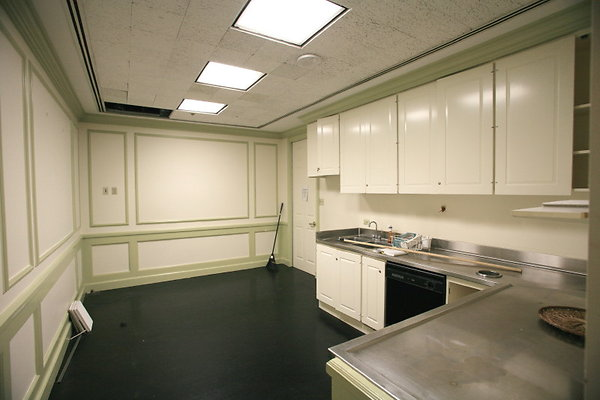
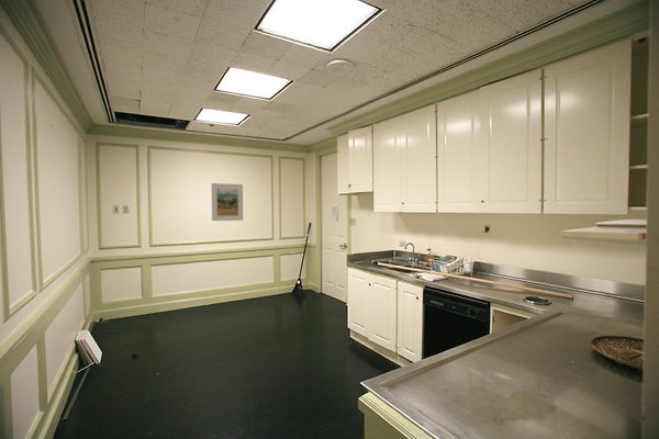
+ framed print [211,182,244,222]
